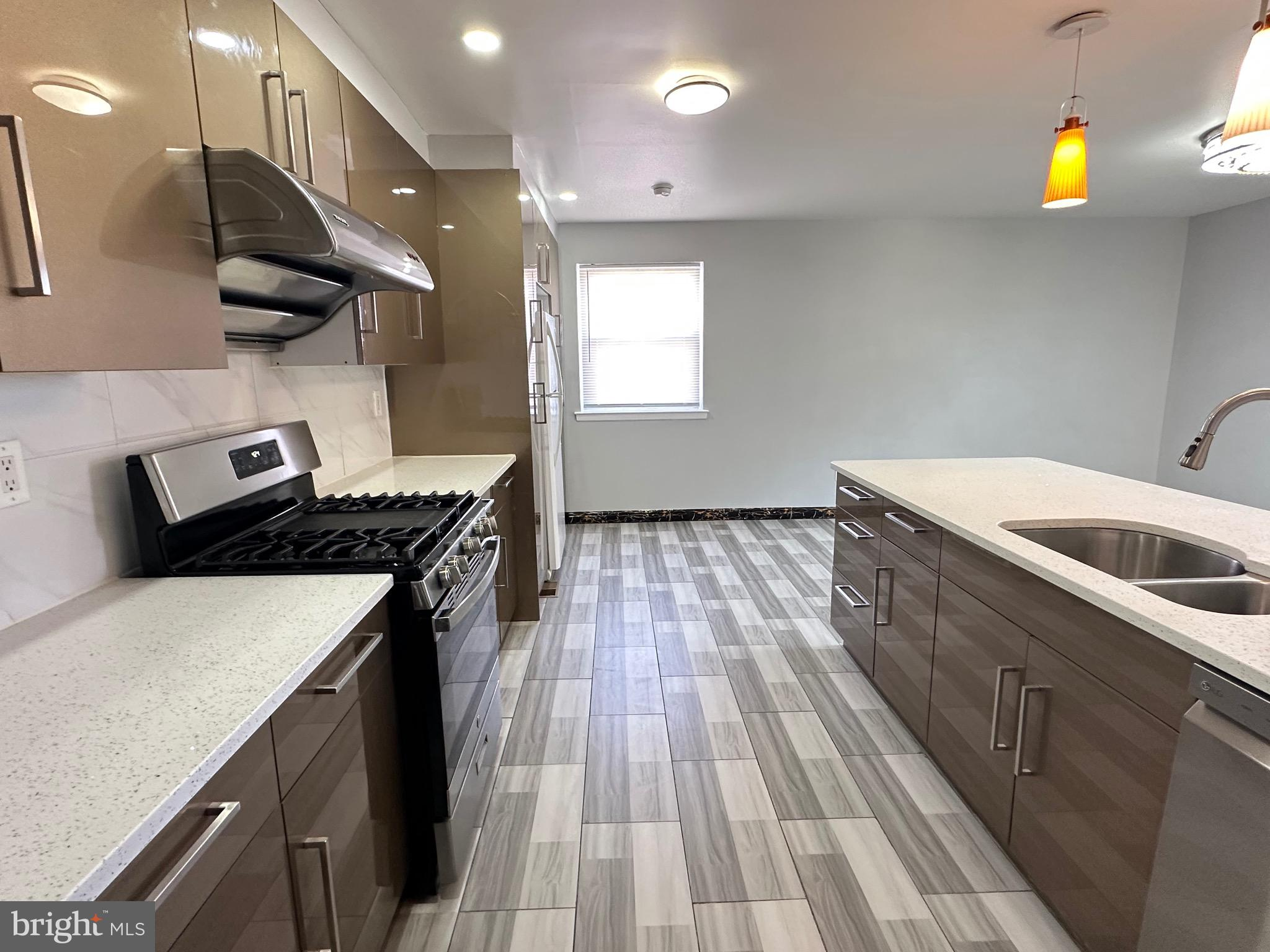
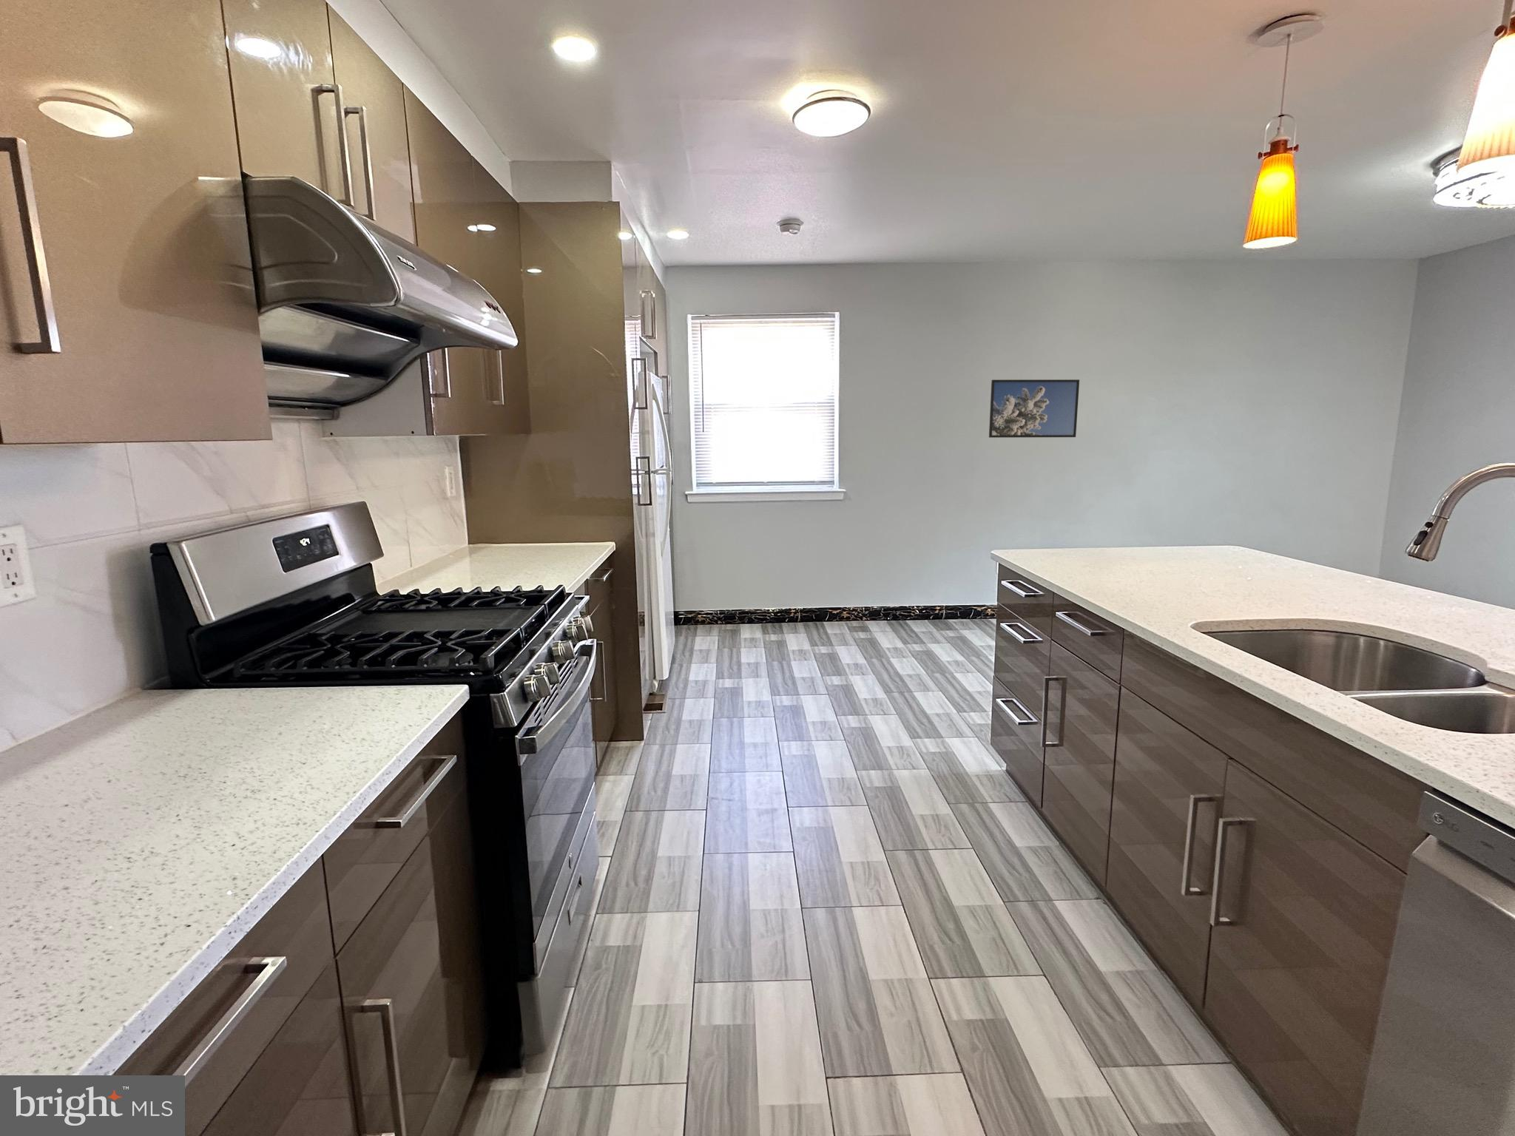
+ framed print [988,378,1080,439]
